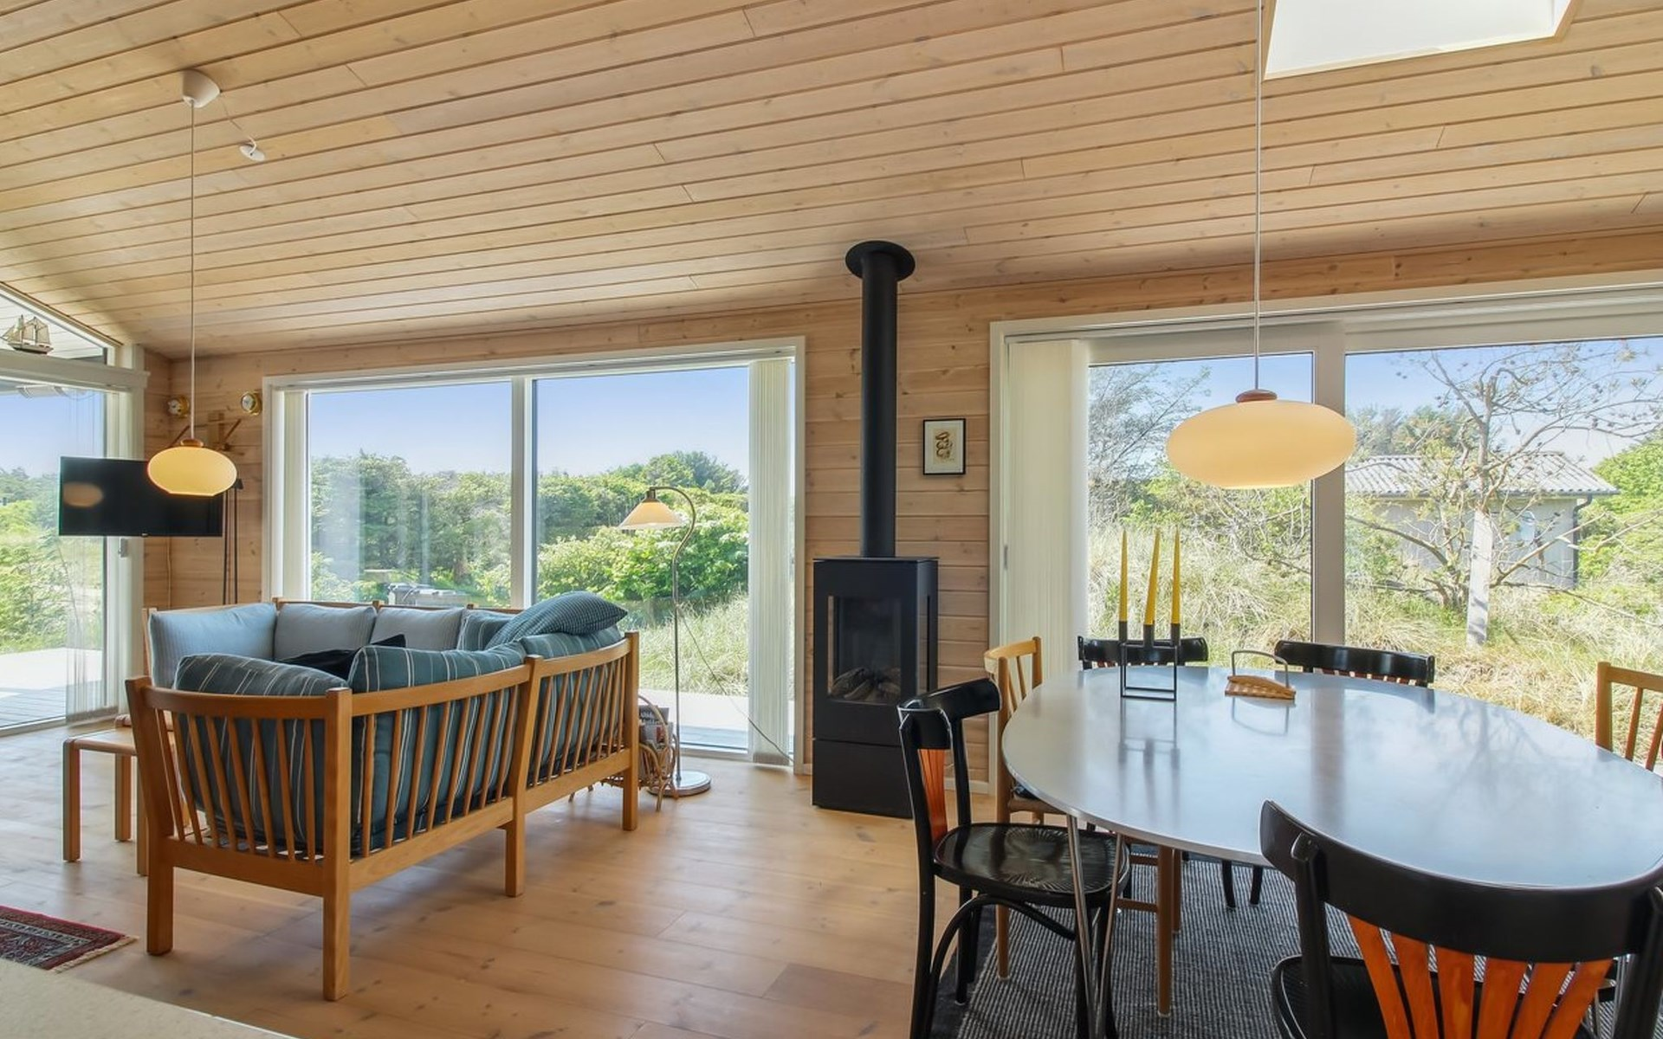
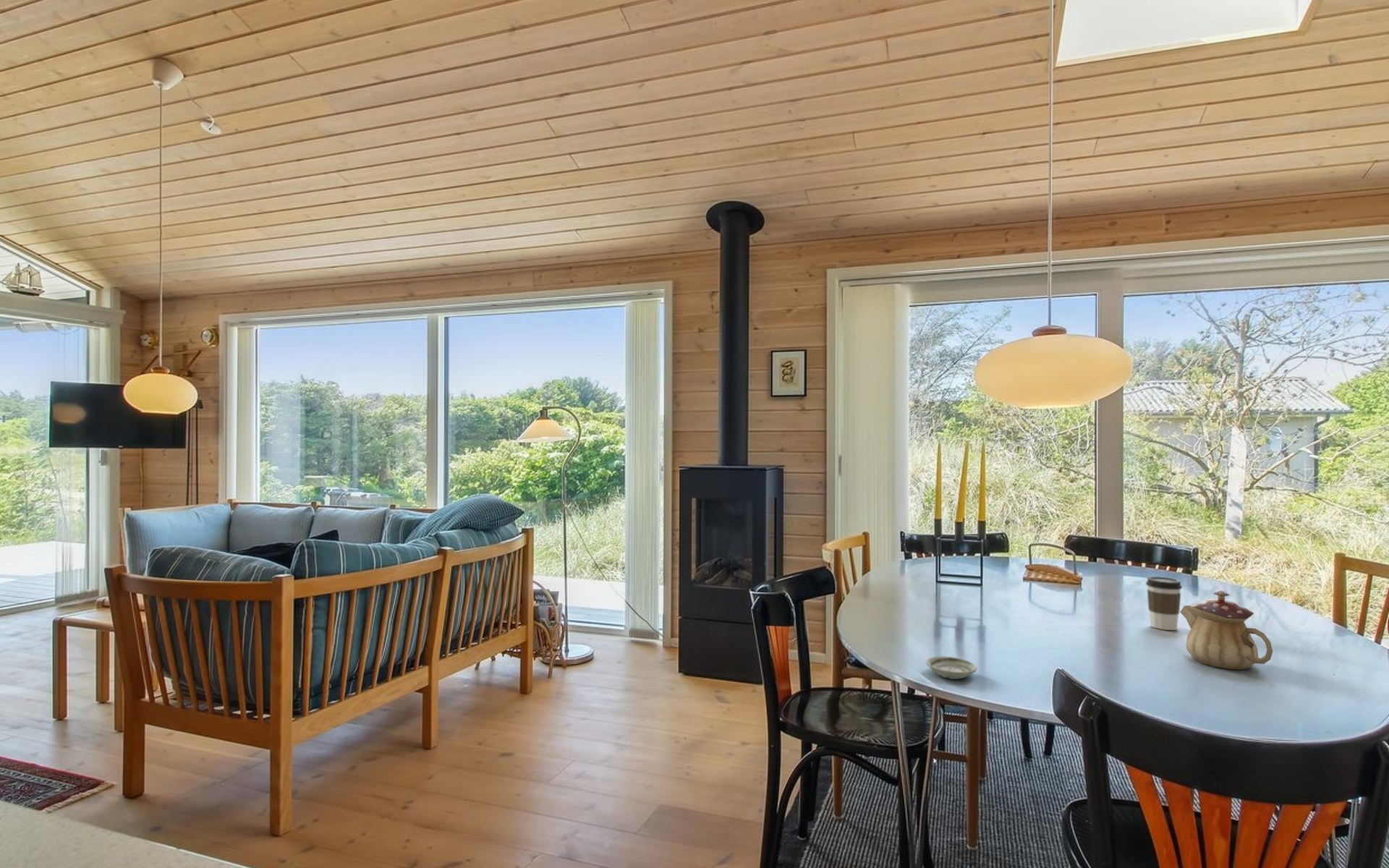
+ teapot [1179,590,1273,671]
+ coffee cup [1145,576,1183,631]
+ saucer [925,655,977,680]
